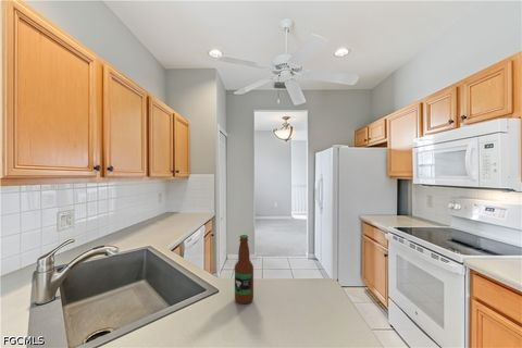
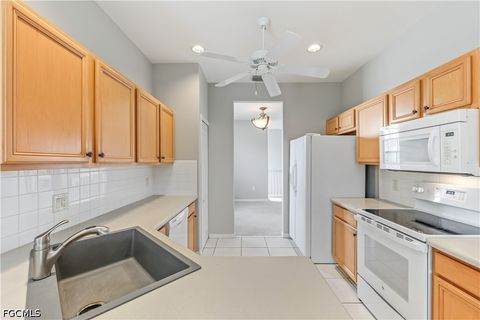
- bottle [234,234,254,304]
